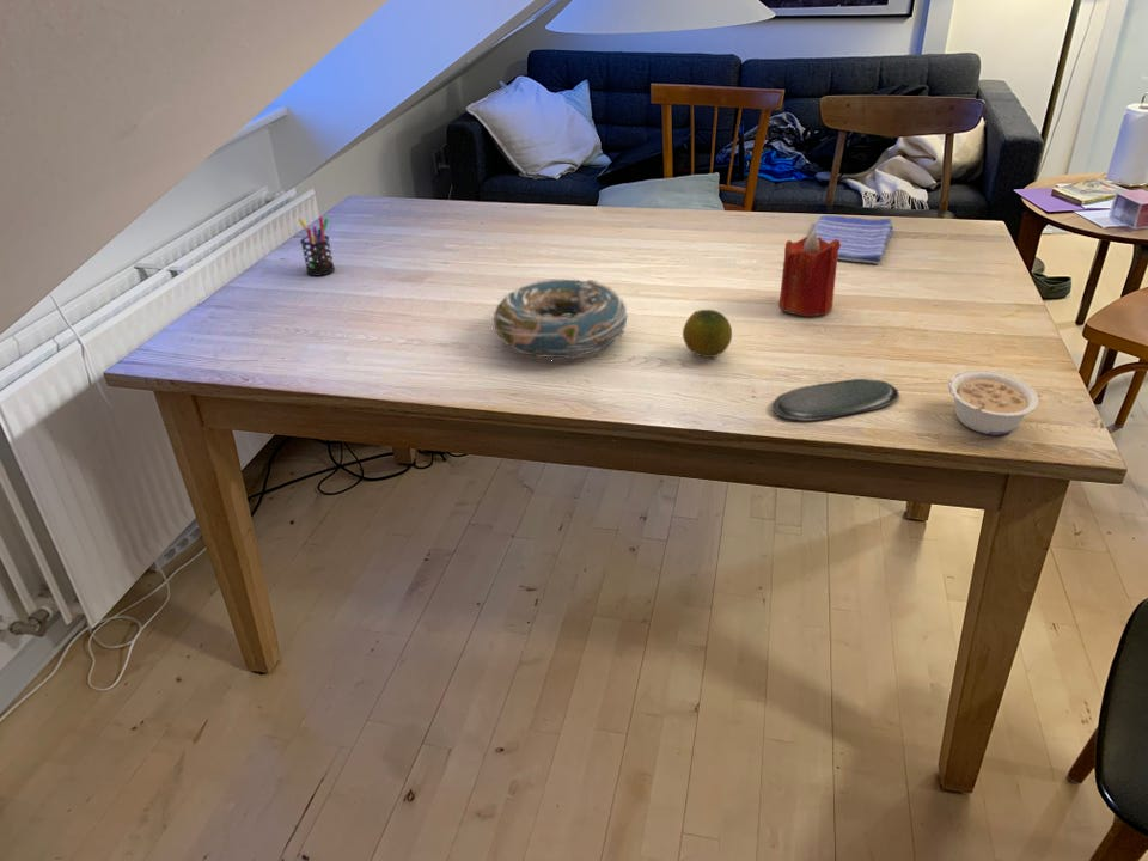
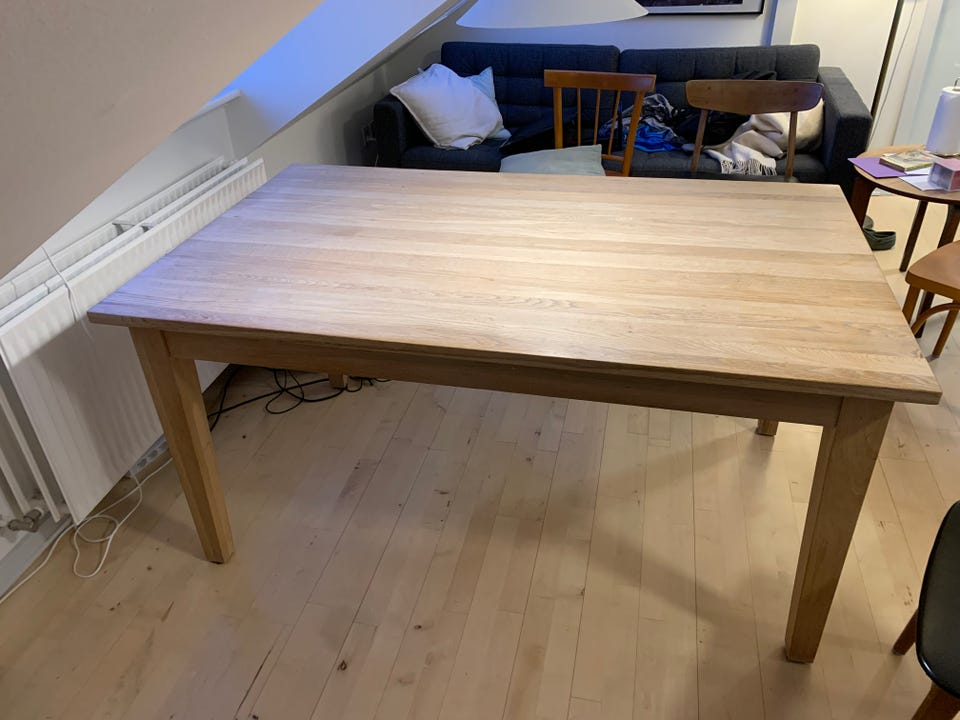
- decorative bowl [493,276,629,361]
- candle [777,231,841,317]
- legume [947,368,1039,436]
- dish towel [810,214,894,265]
- oval tray [771,378,900,422]
- fruit [682,309,733,359]
- pen holder [297,215,336,277]
